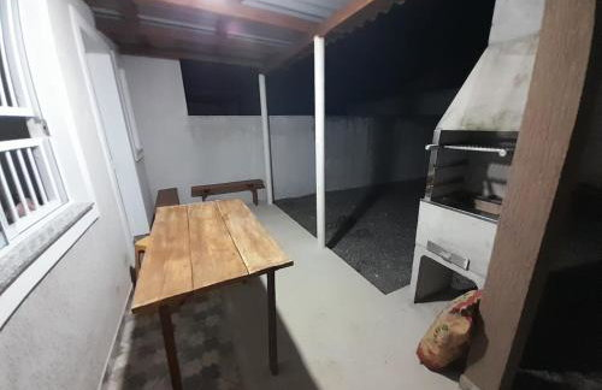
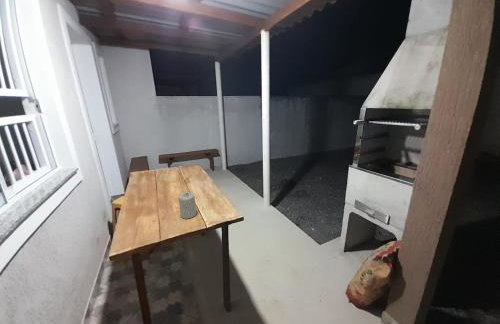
+ candle [178,191,197,220]
